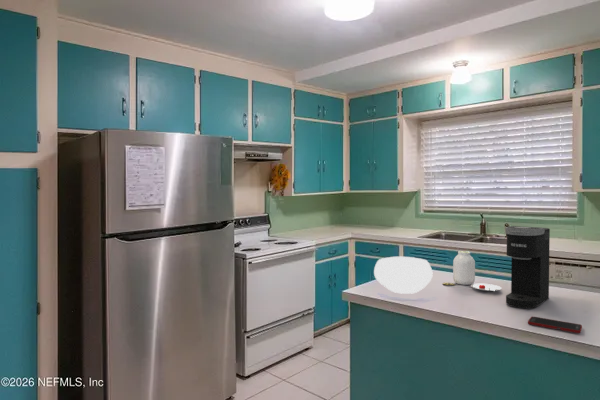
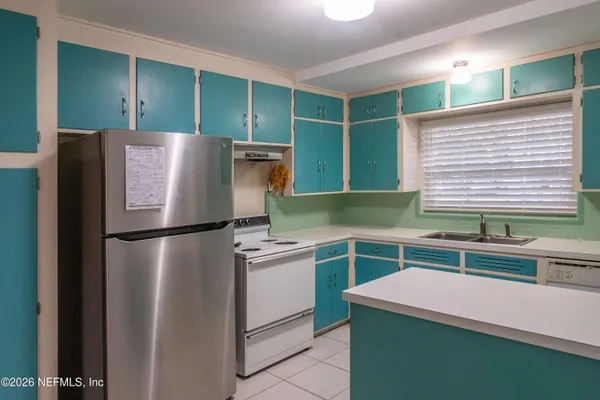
- bowl [373,256,434,295]
- cell phone [527,315,583,334]
- coffee maker [504,225,551,309]
- jar [442,250,503,292]
